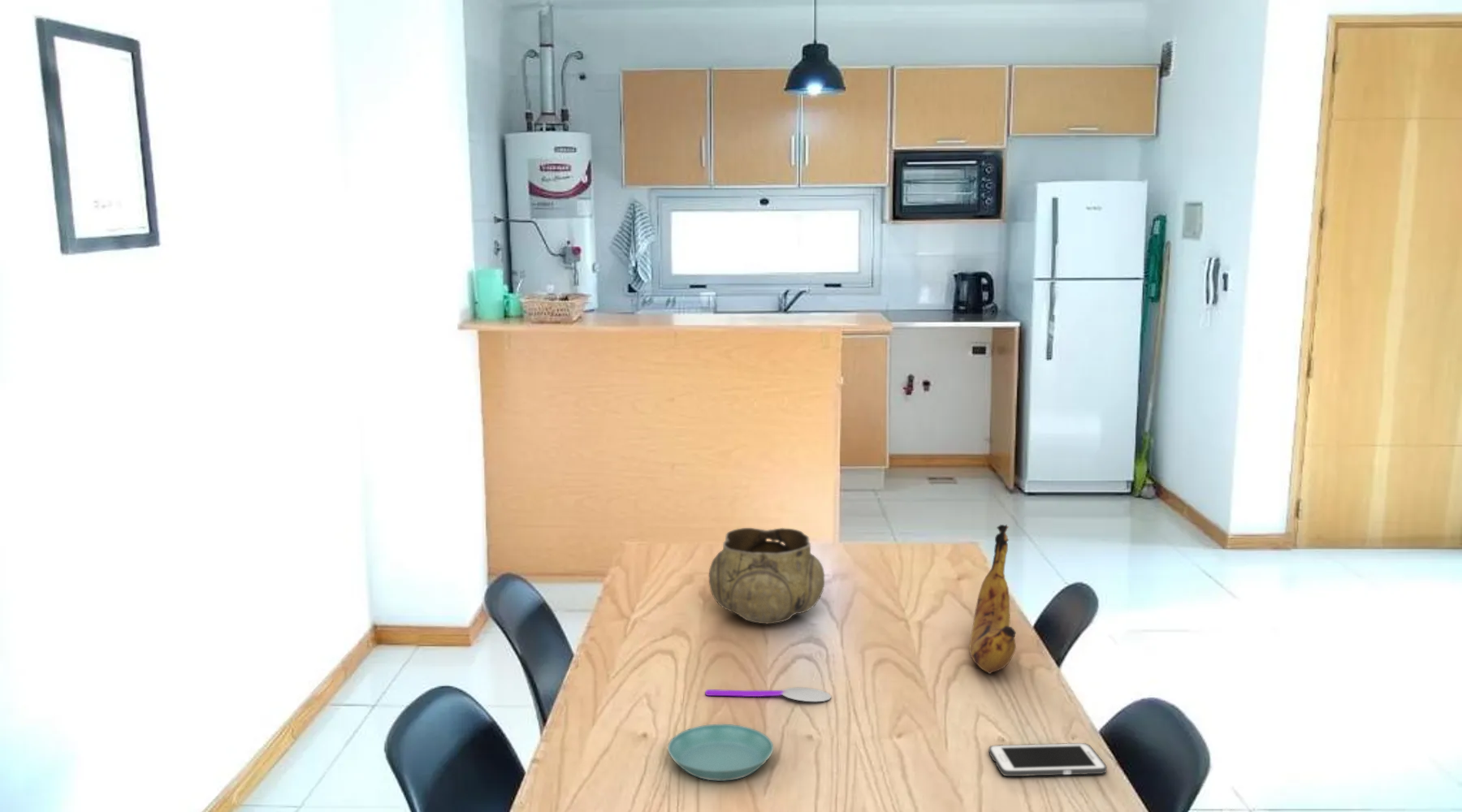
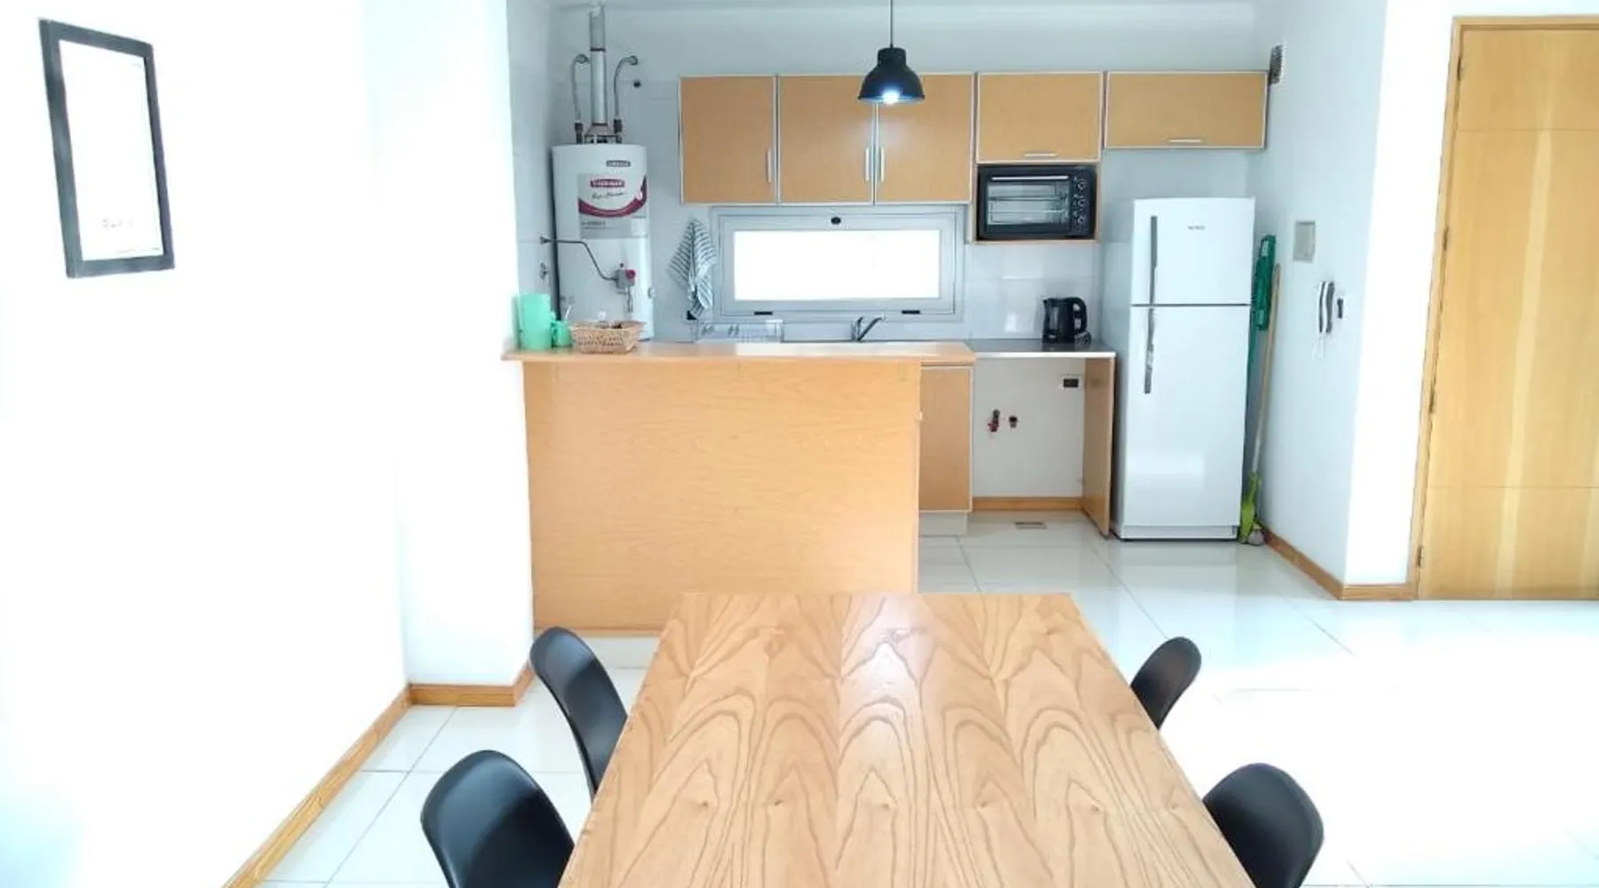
- cell phone [988,742,1108,777]
- banana [968,524,1017,675]
- saucer [667,723,774,782]
- spoon [704,687,833,702]
- decorative bowl [708,527,825,624]
